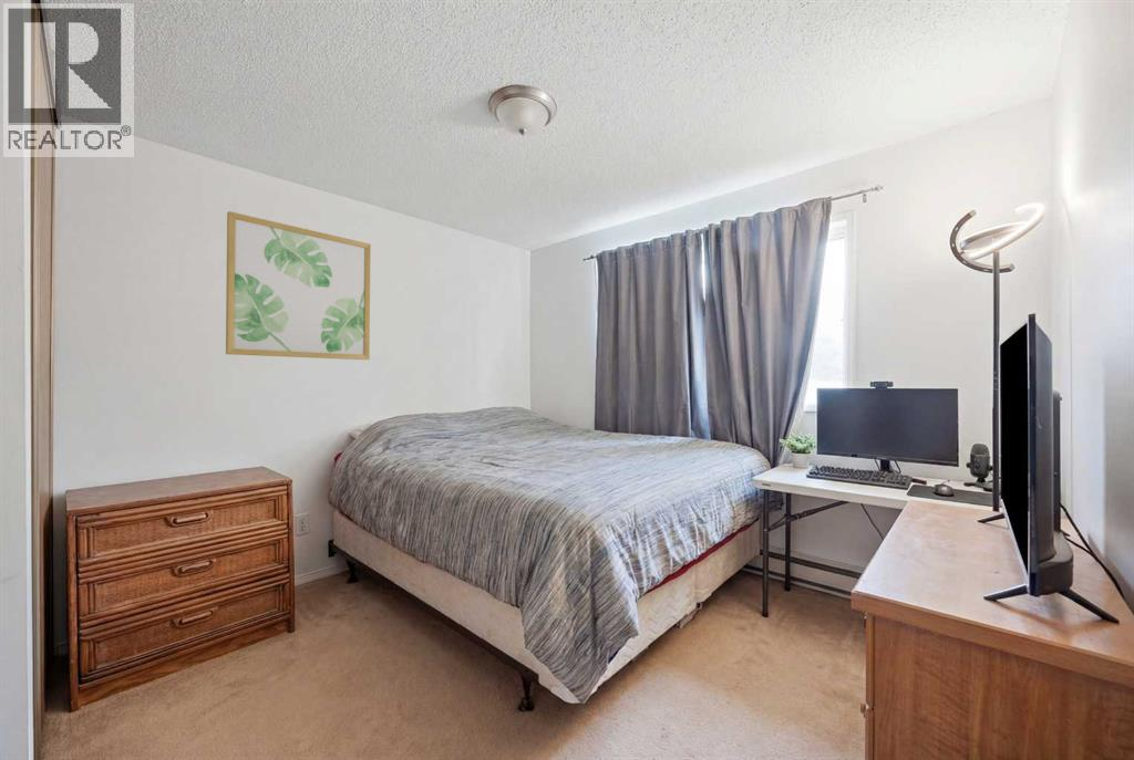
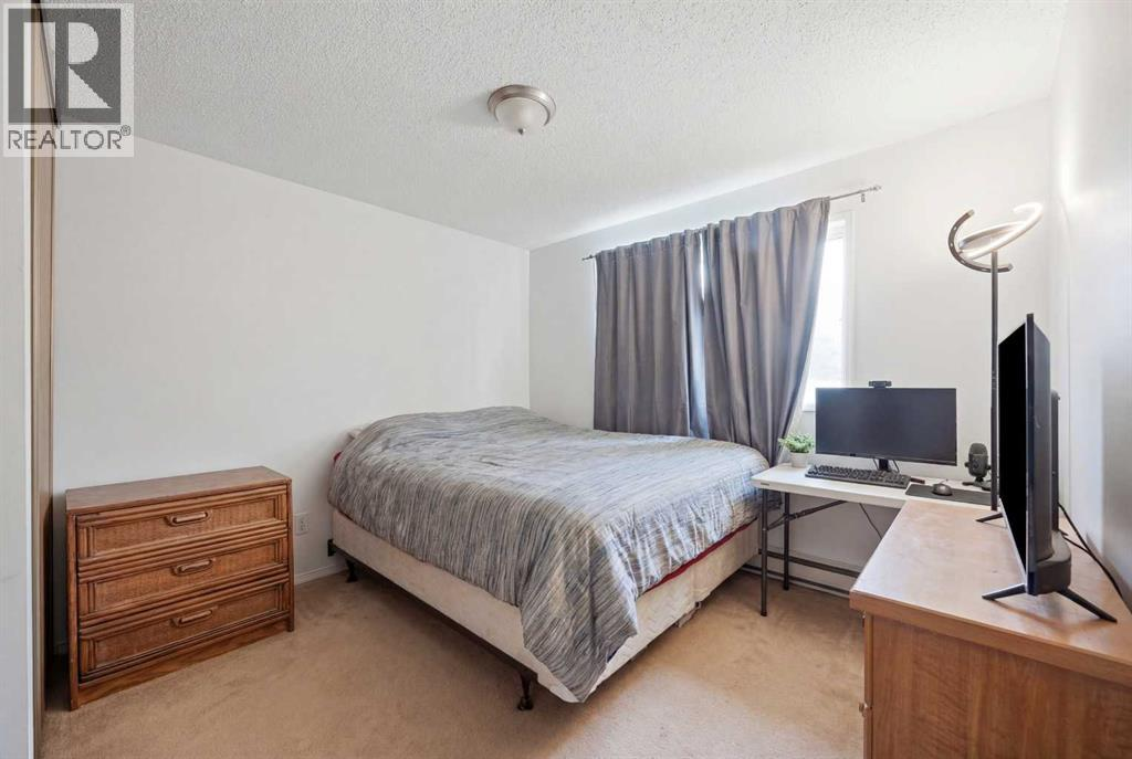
- wall art [225,210,372,361]
